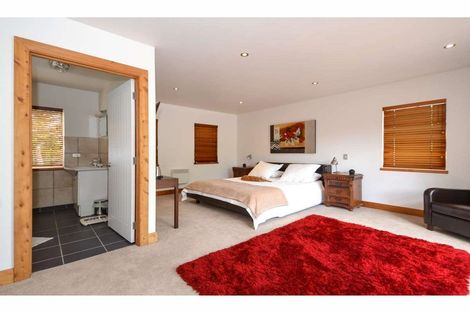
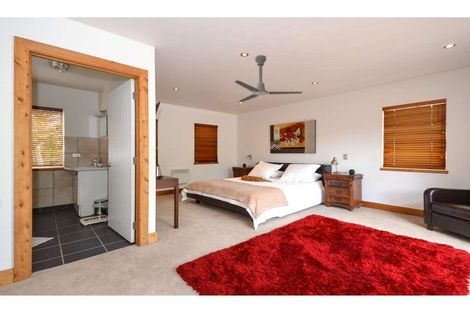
+ ceiling fan [234,54,303,103]
